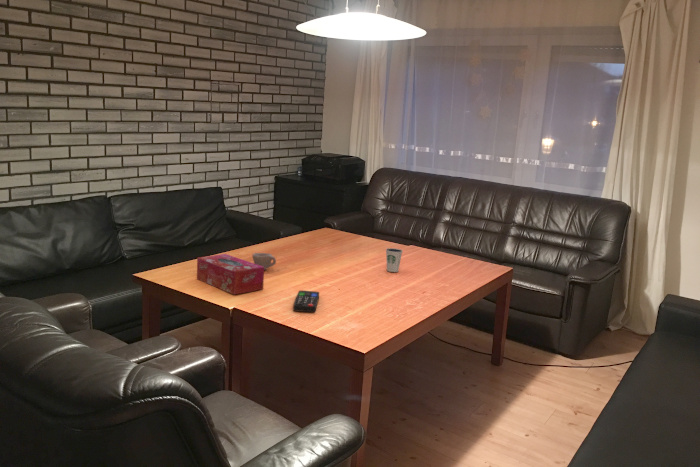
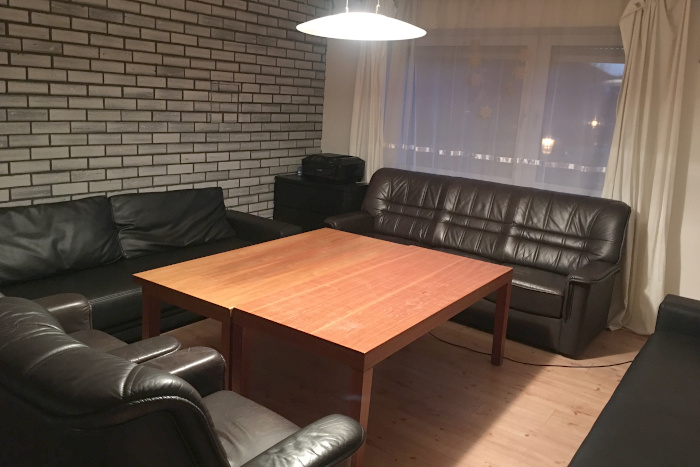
- cup [251,252,277,271]
- dixie cup [385,247,404,273]
- tissue box [196,253,265,296]
- remote control [292,290,320,313]
